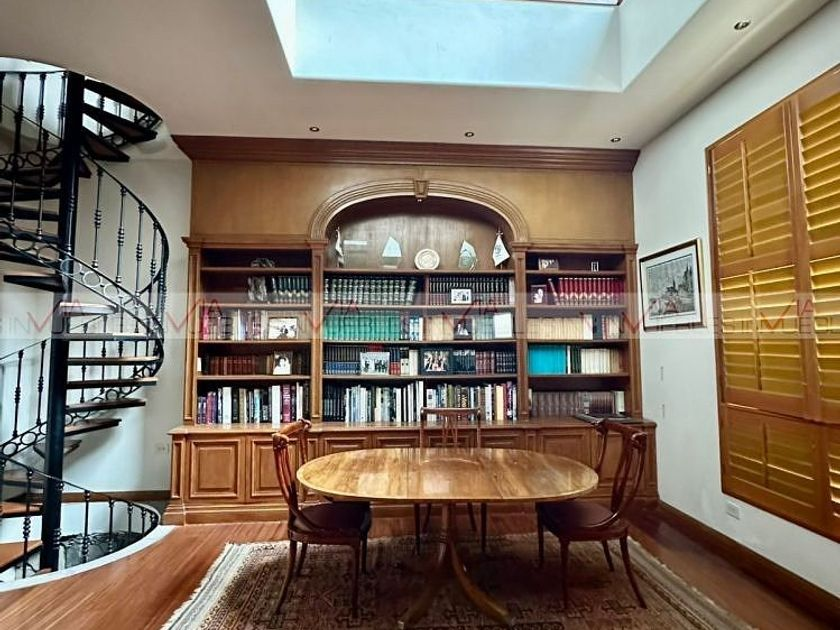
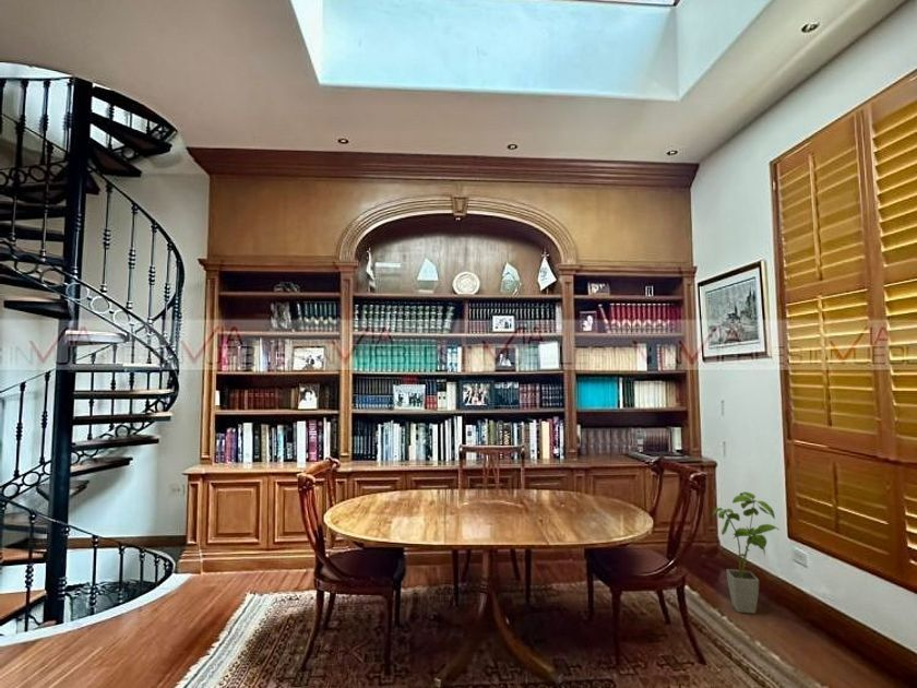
+ house plant [711,490,781,615]
